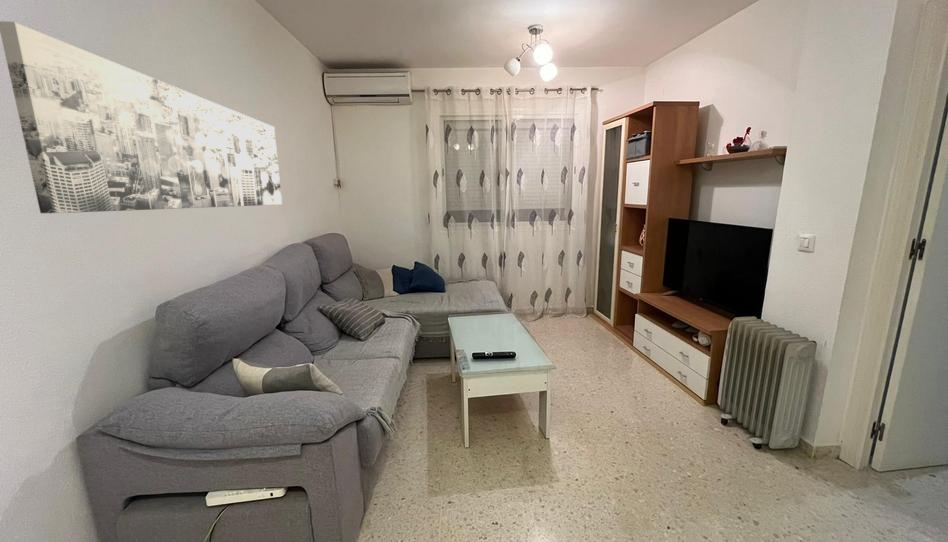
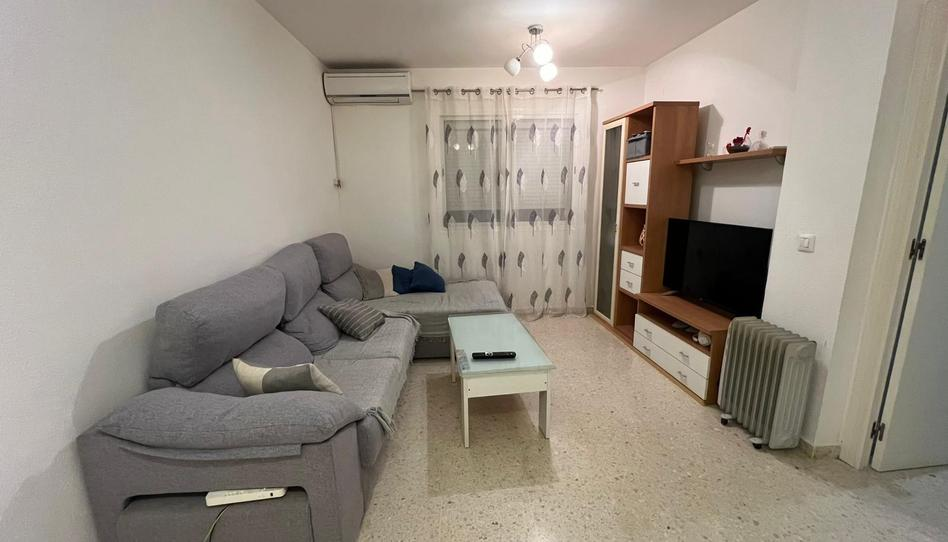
- wall art [0,20,283,214]
